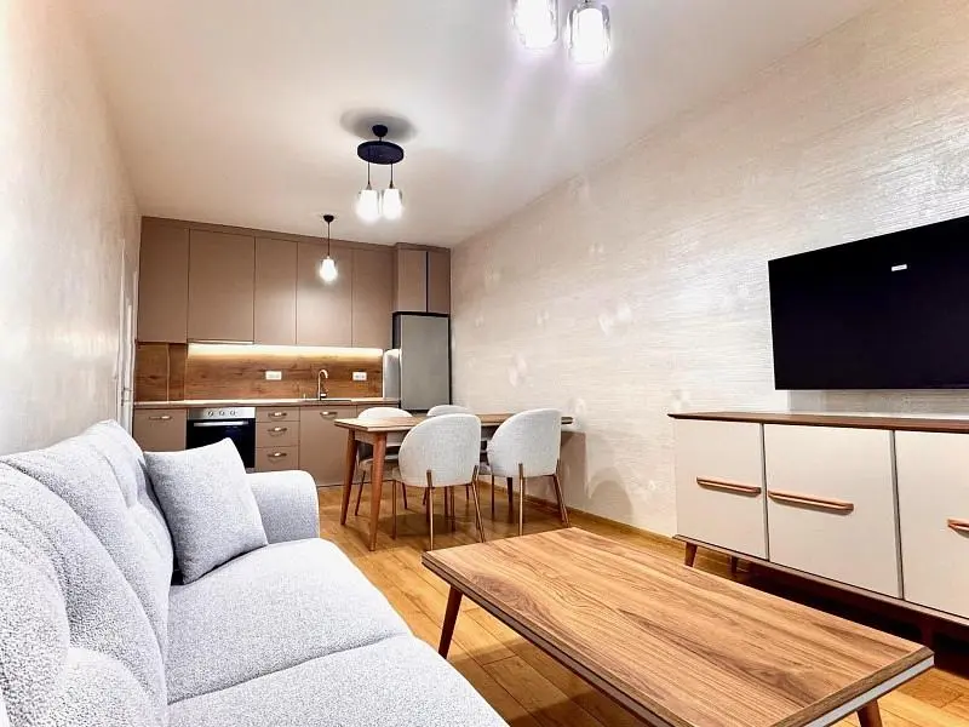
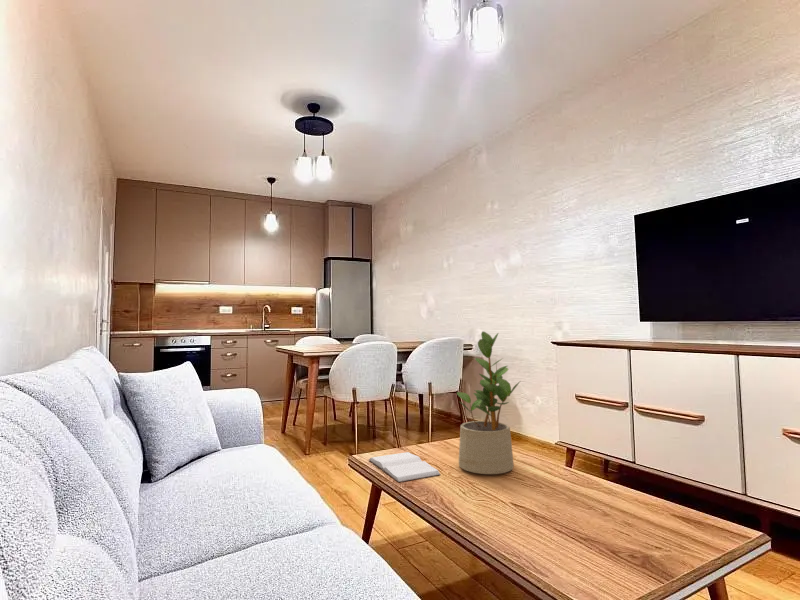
+ potted plant [456,331,521,475]
+ book [368,451,441,483]
